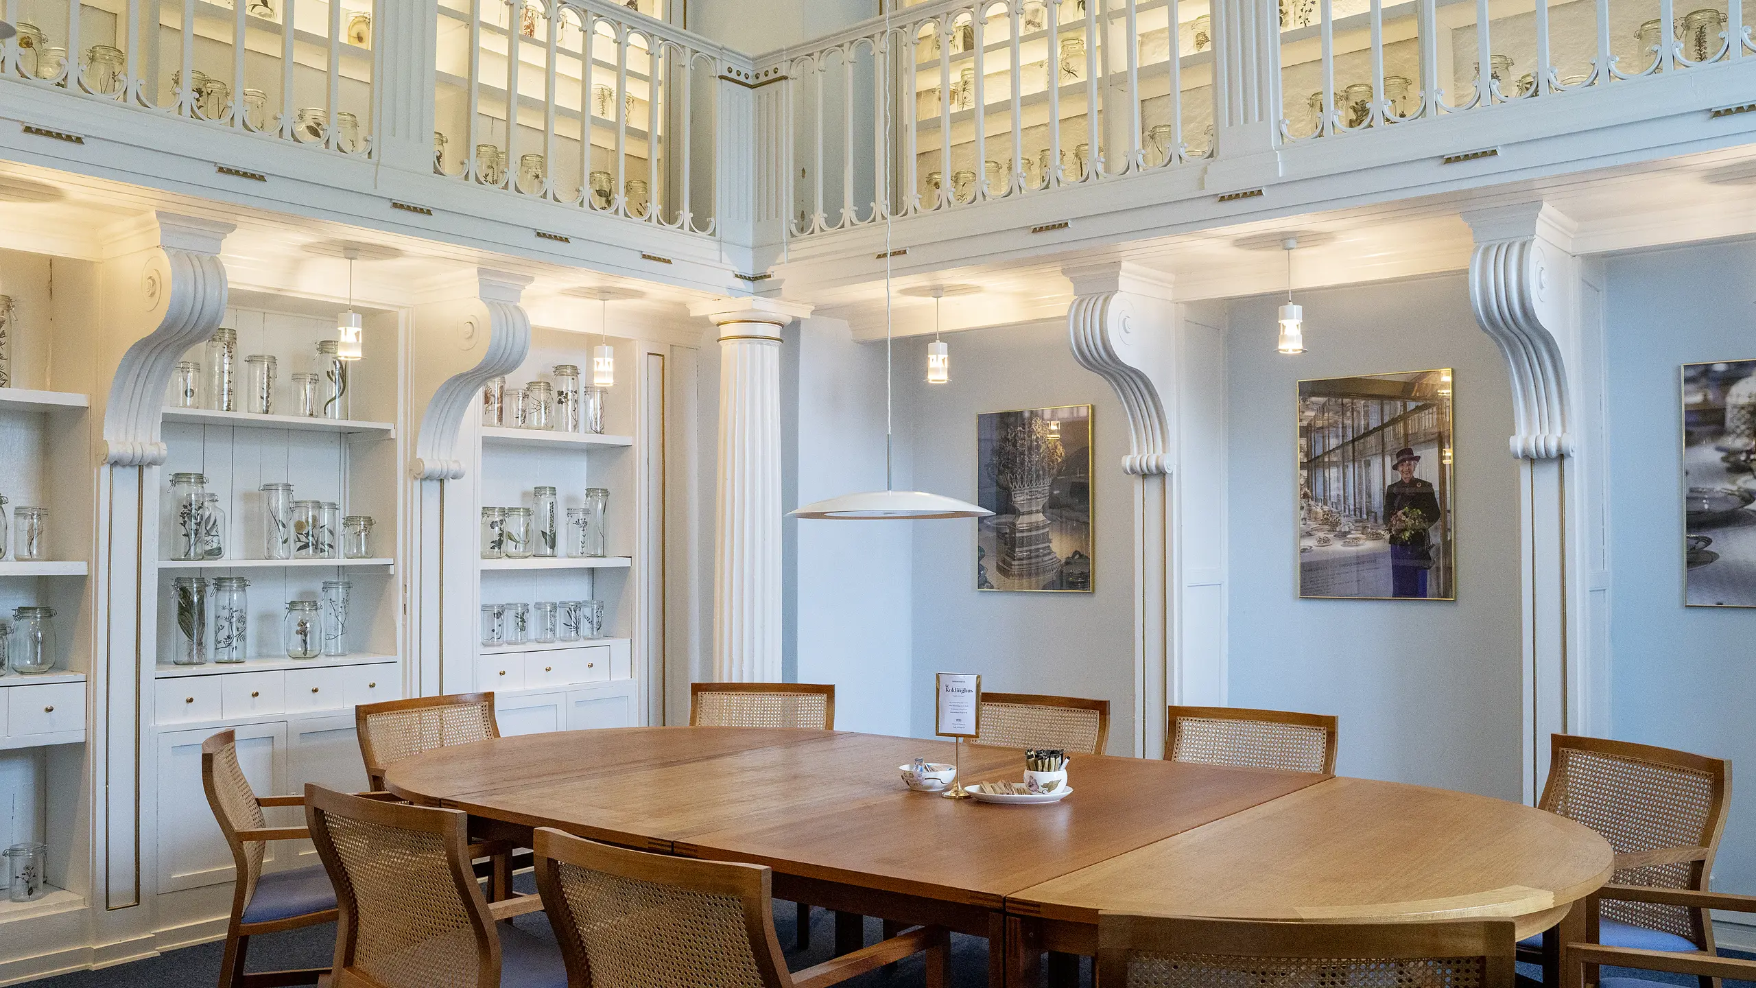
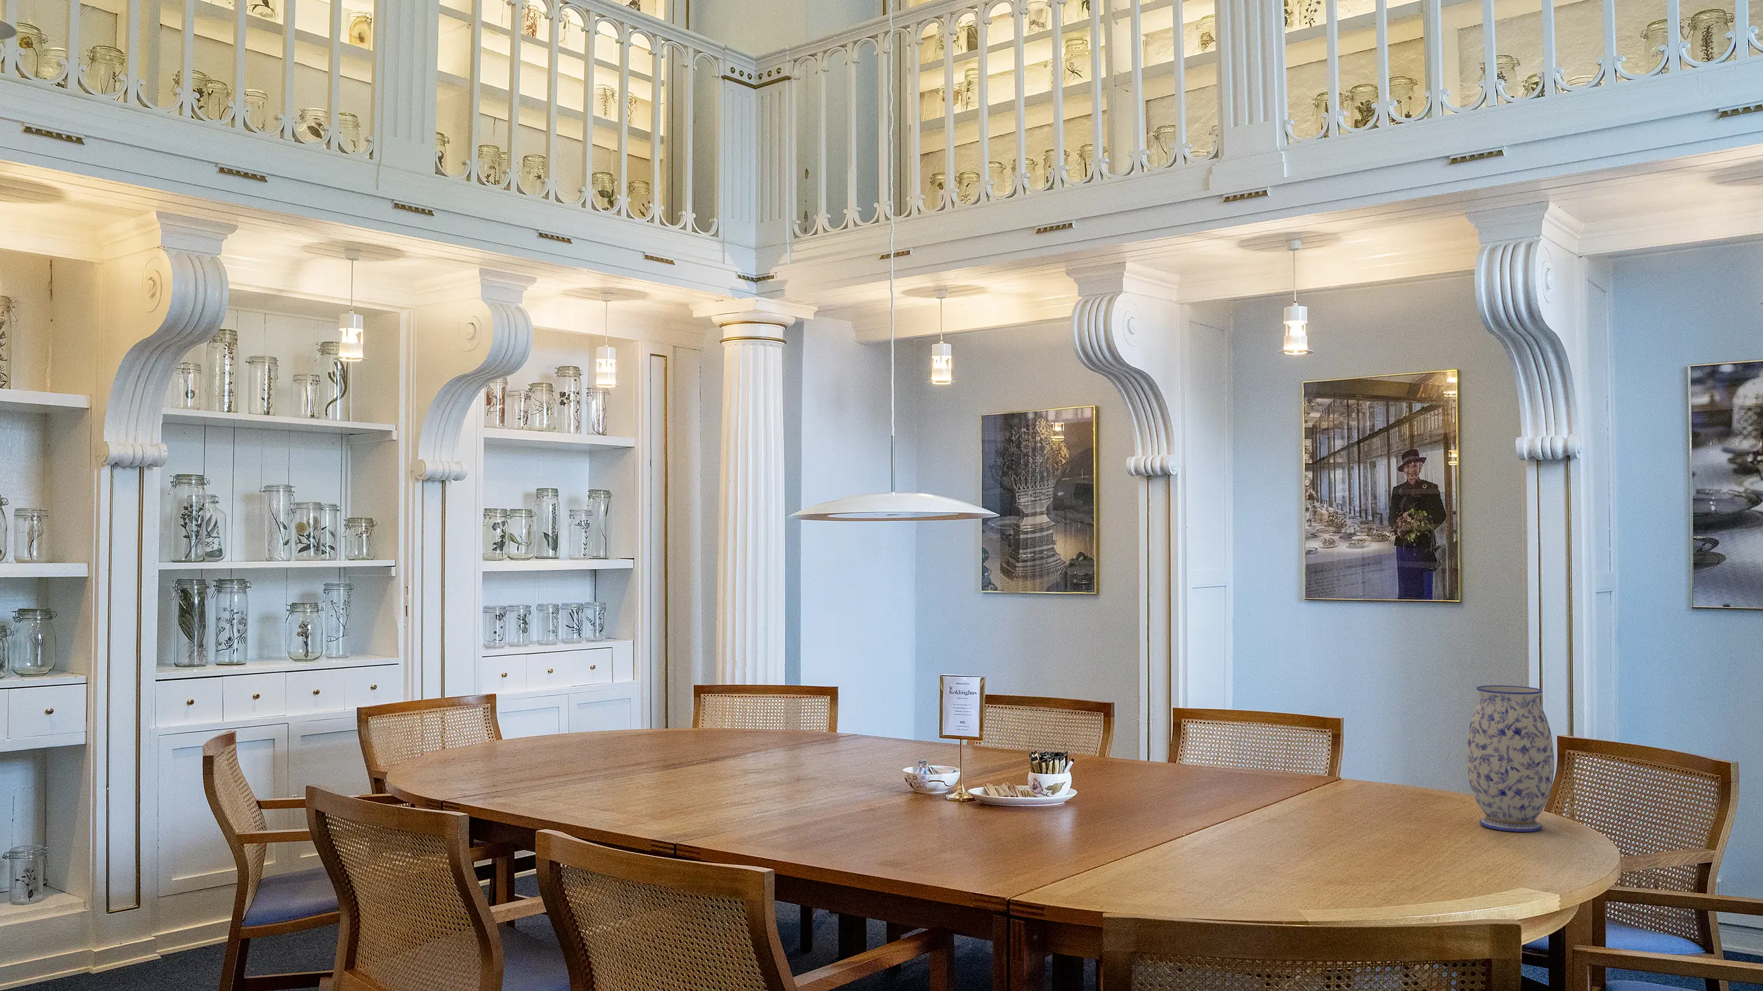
+ vase [1466,685,1555,832]
